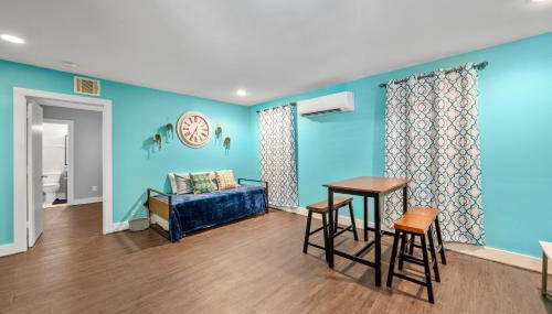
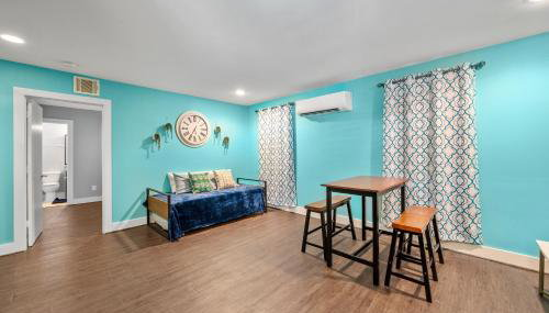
- basket [127,204,151,232]
